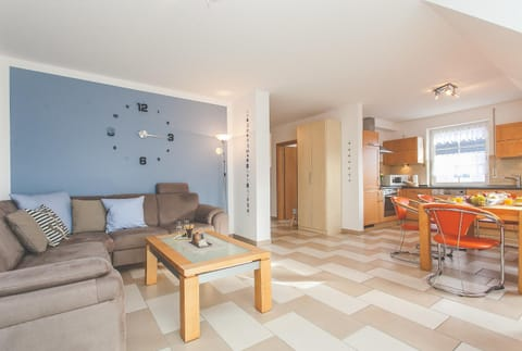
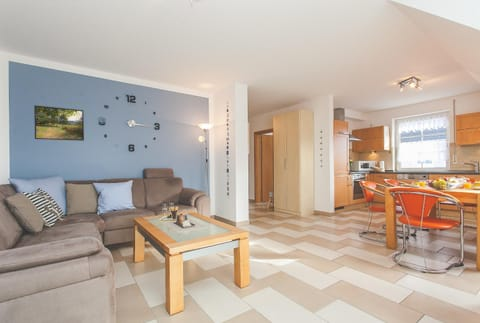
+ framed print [33,104,85,142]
